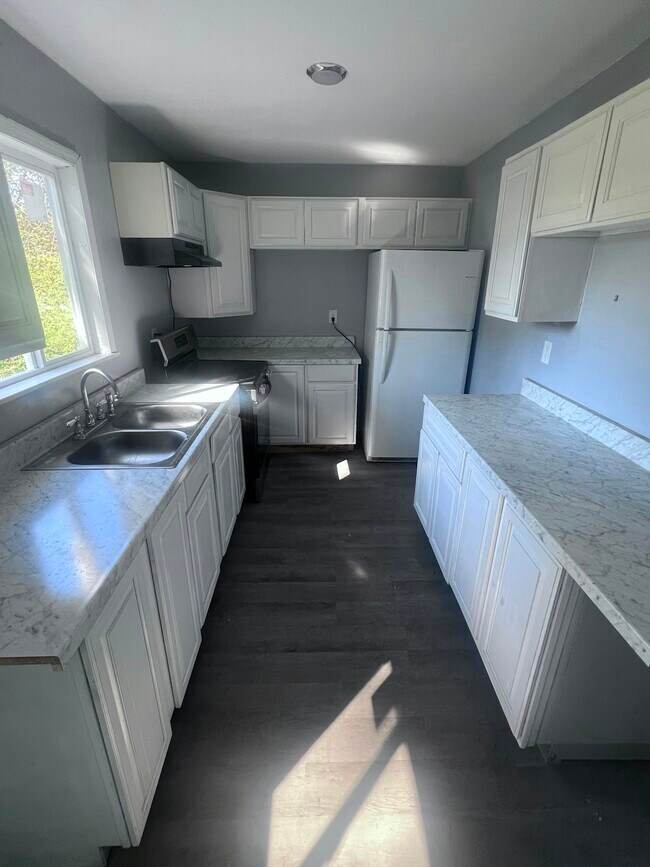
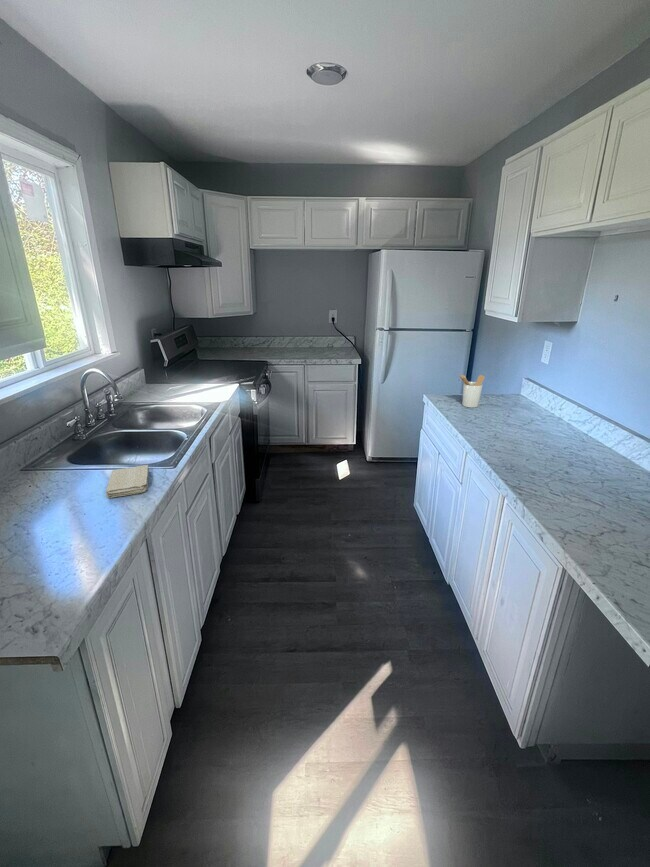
+ washcloth [105,464,150,499]
+ utensil holder [458,374,486,409]
